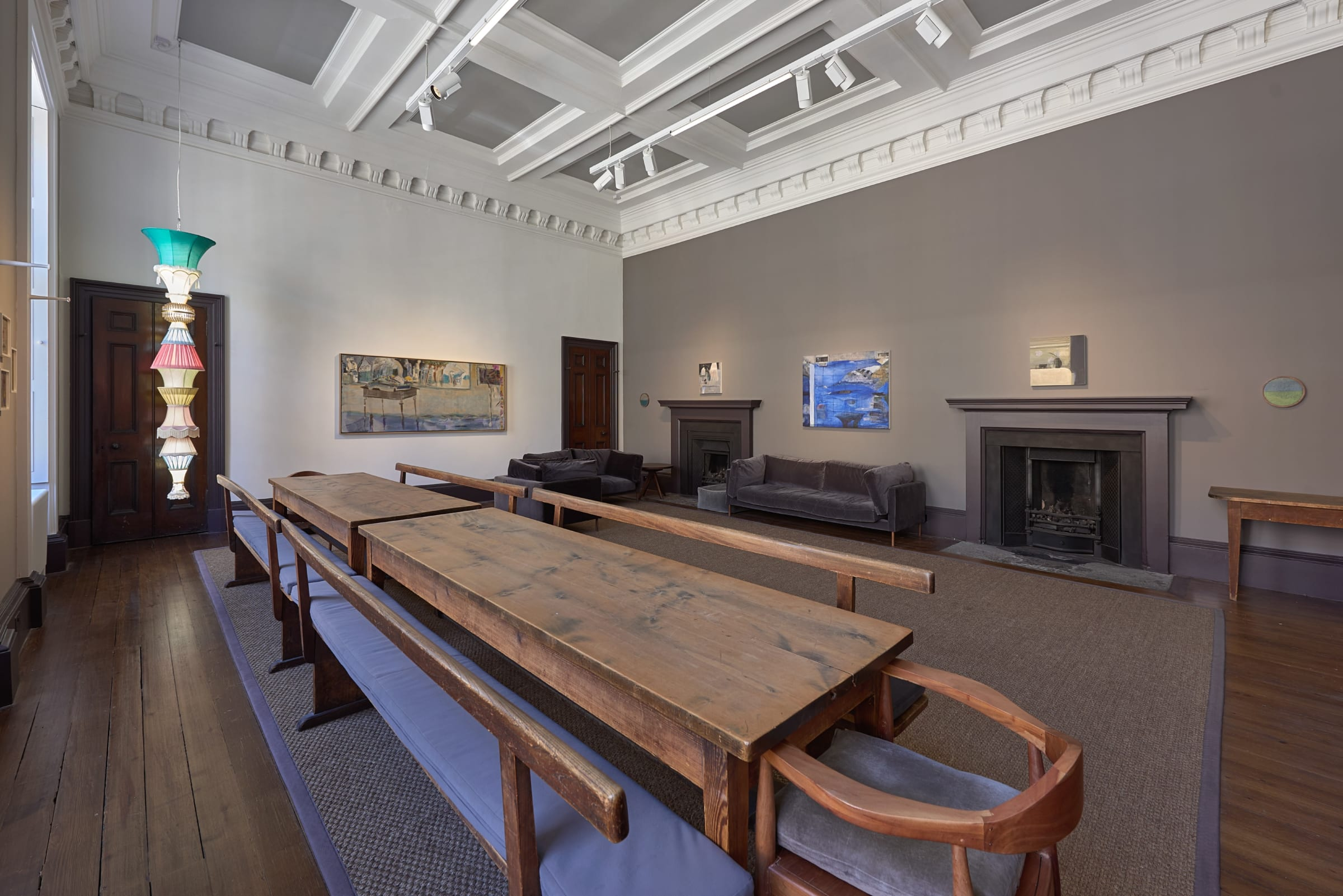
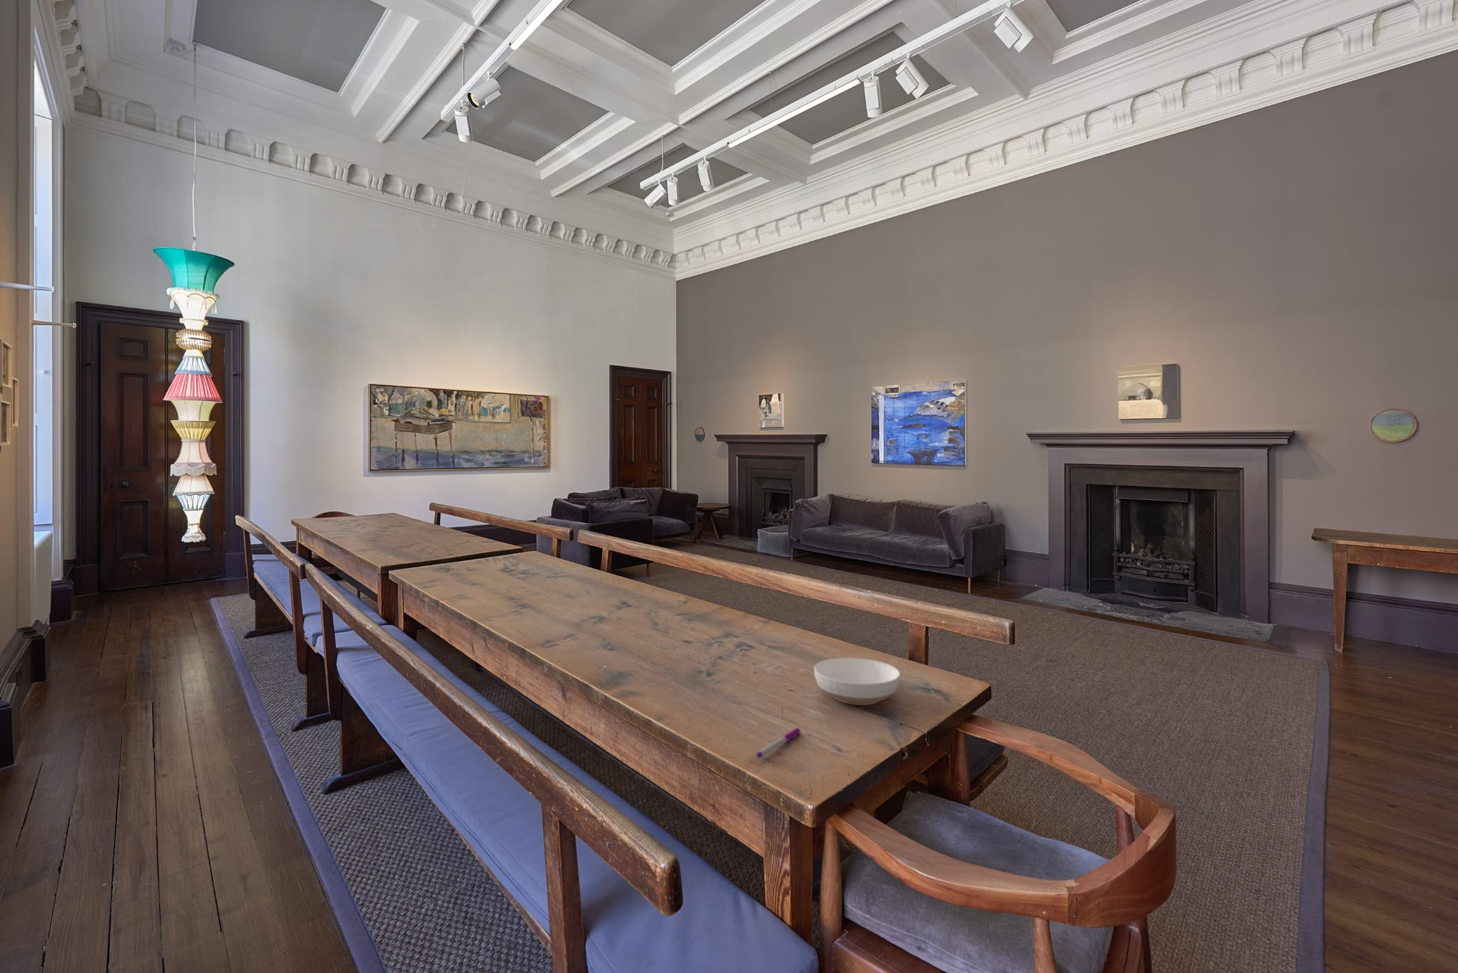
+ pen [756,726,801,759]
+ bowl [813,657,901,706]
